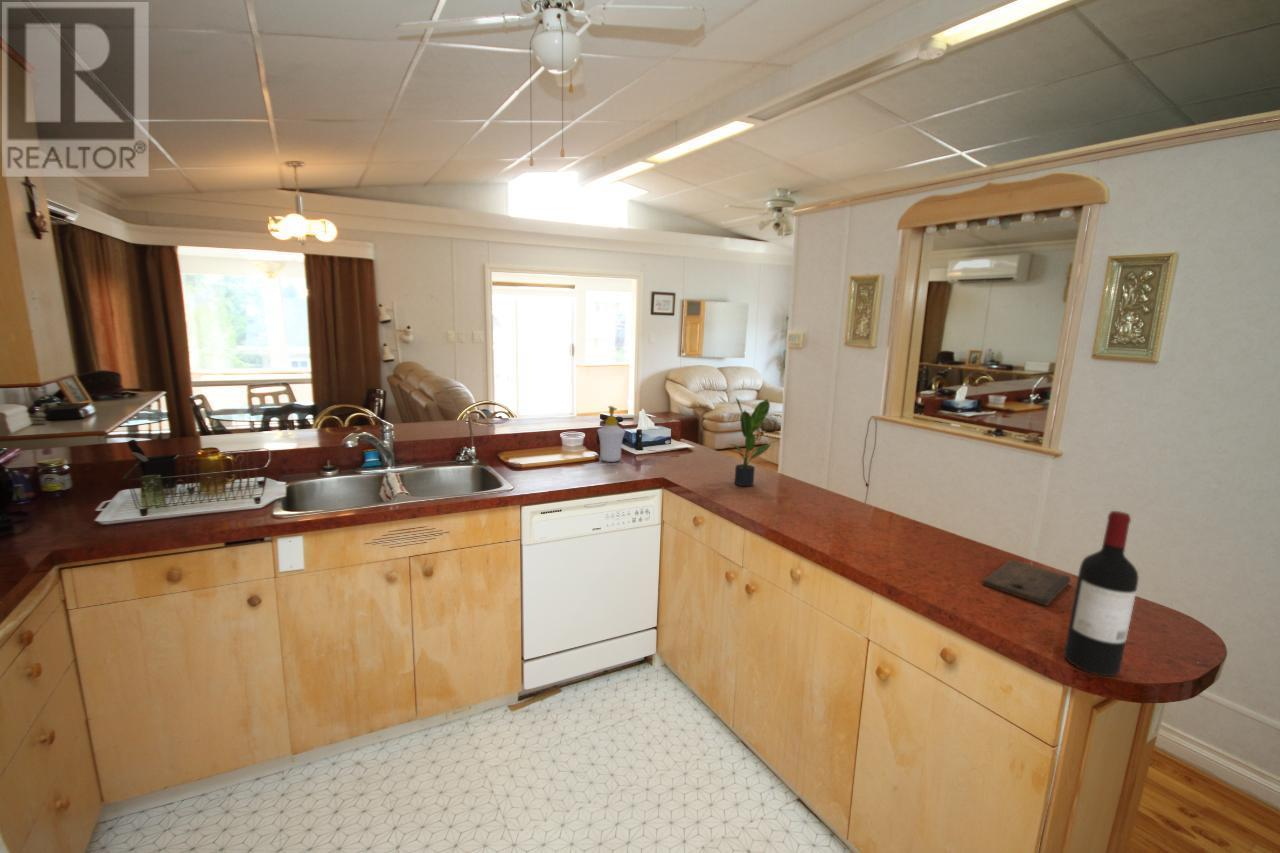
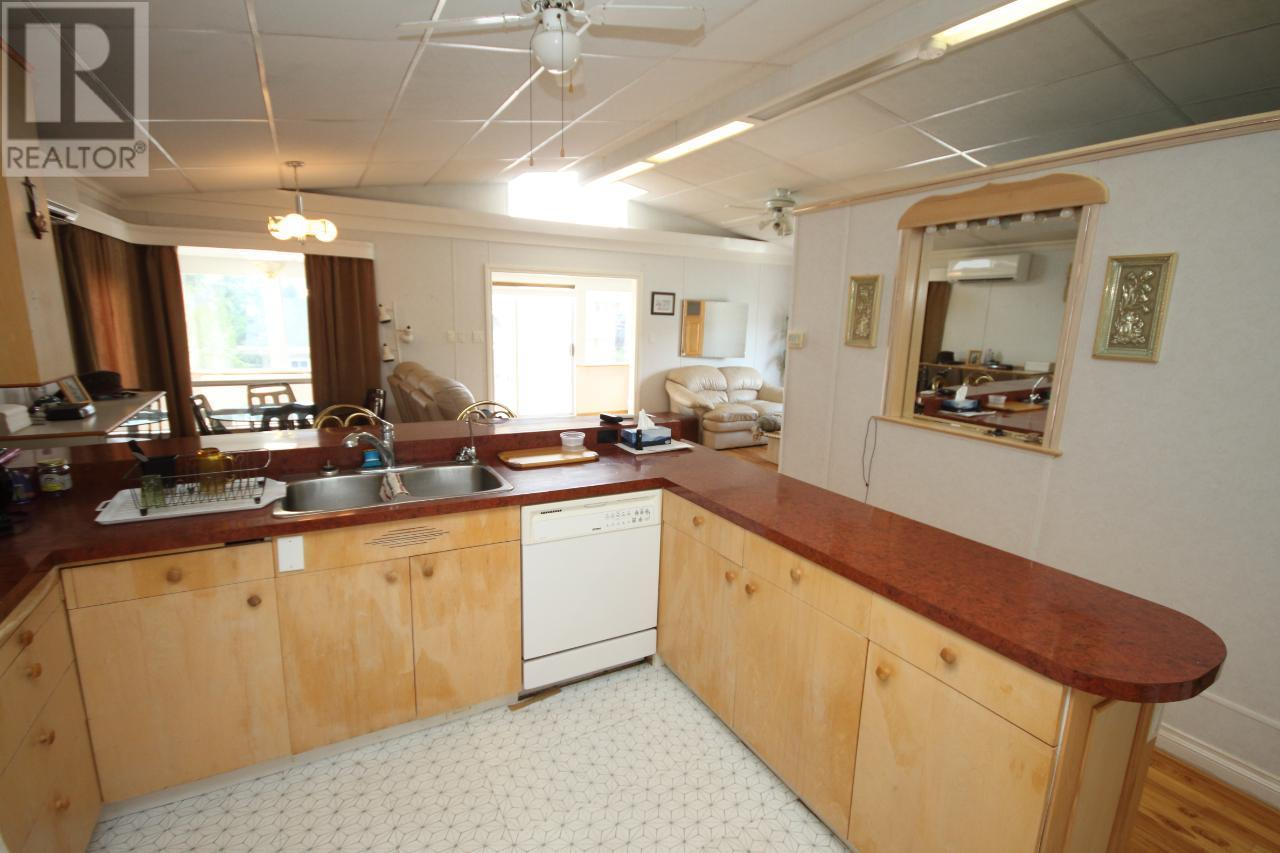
- soap bottle [596,405,626,463]
- cutting board [982,559,1072,607]
- wine bottle [1063,510,1140,677]
- potted plant [728,396,779,487]
